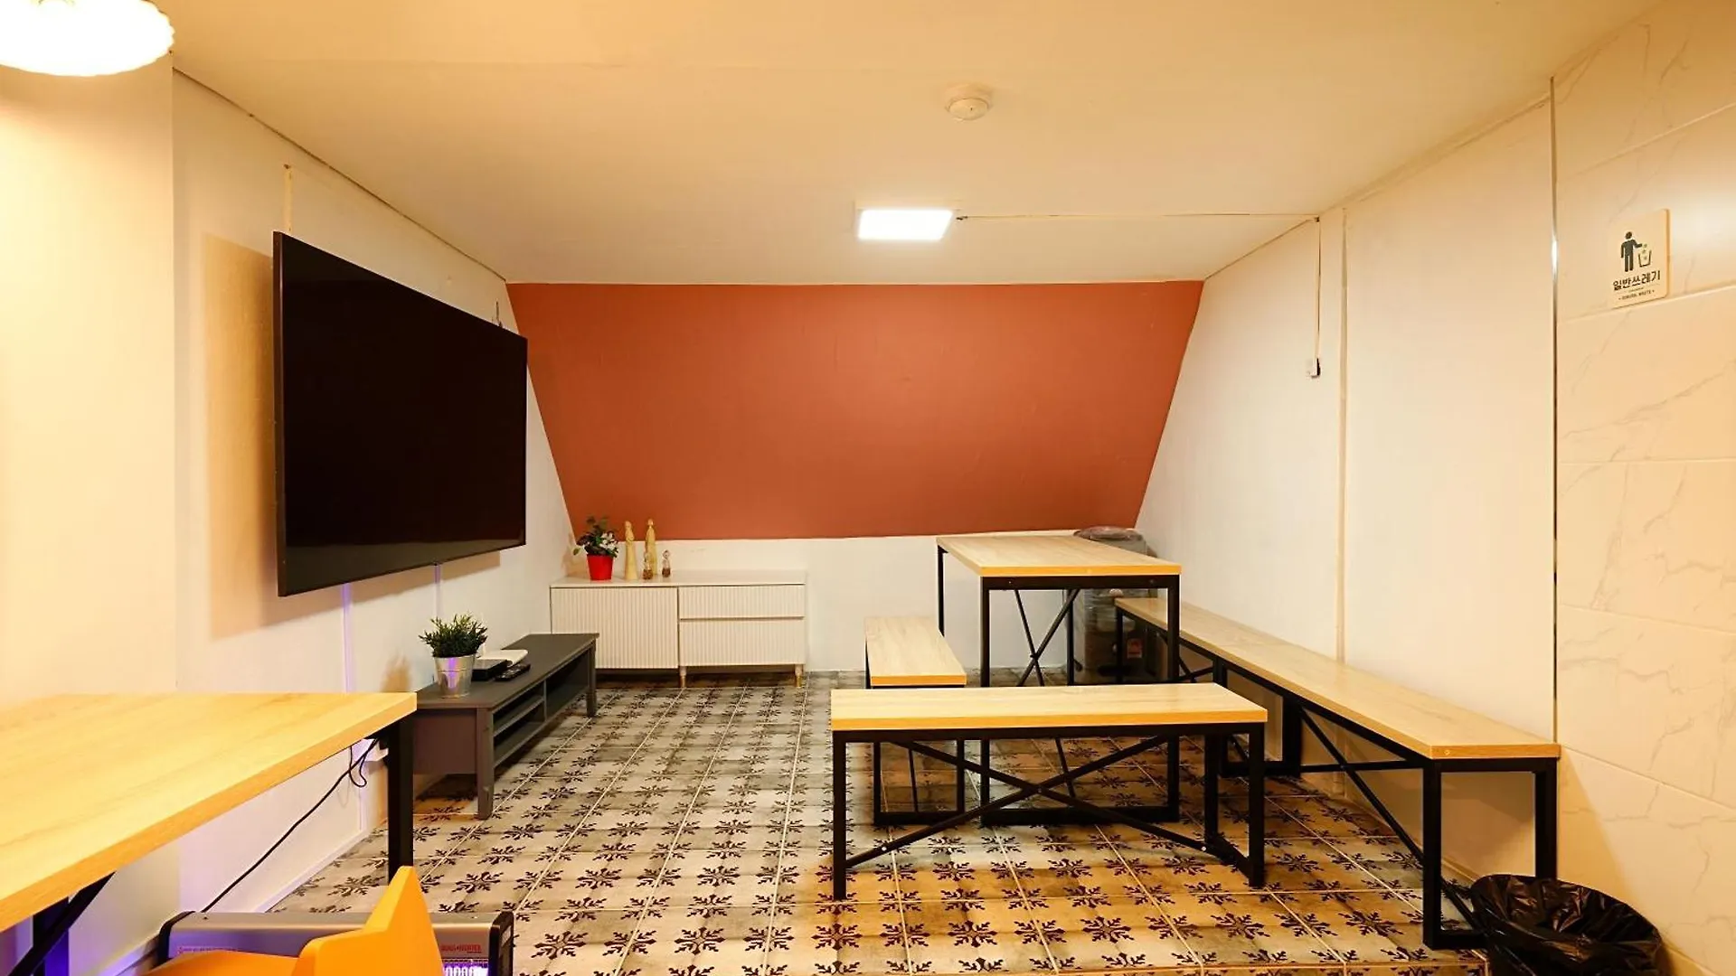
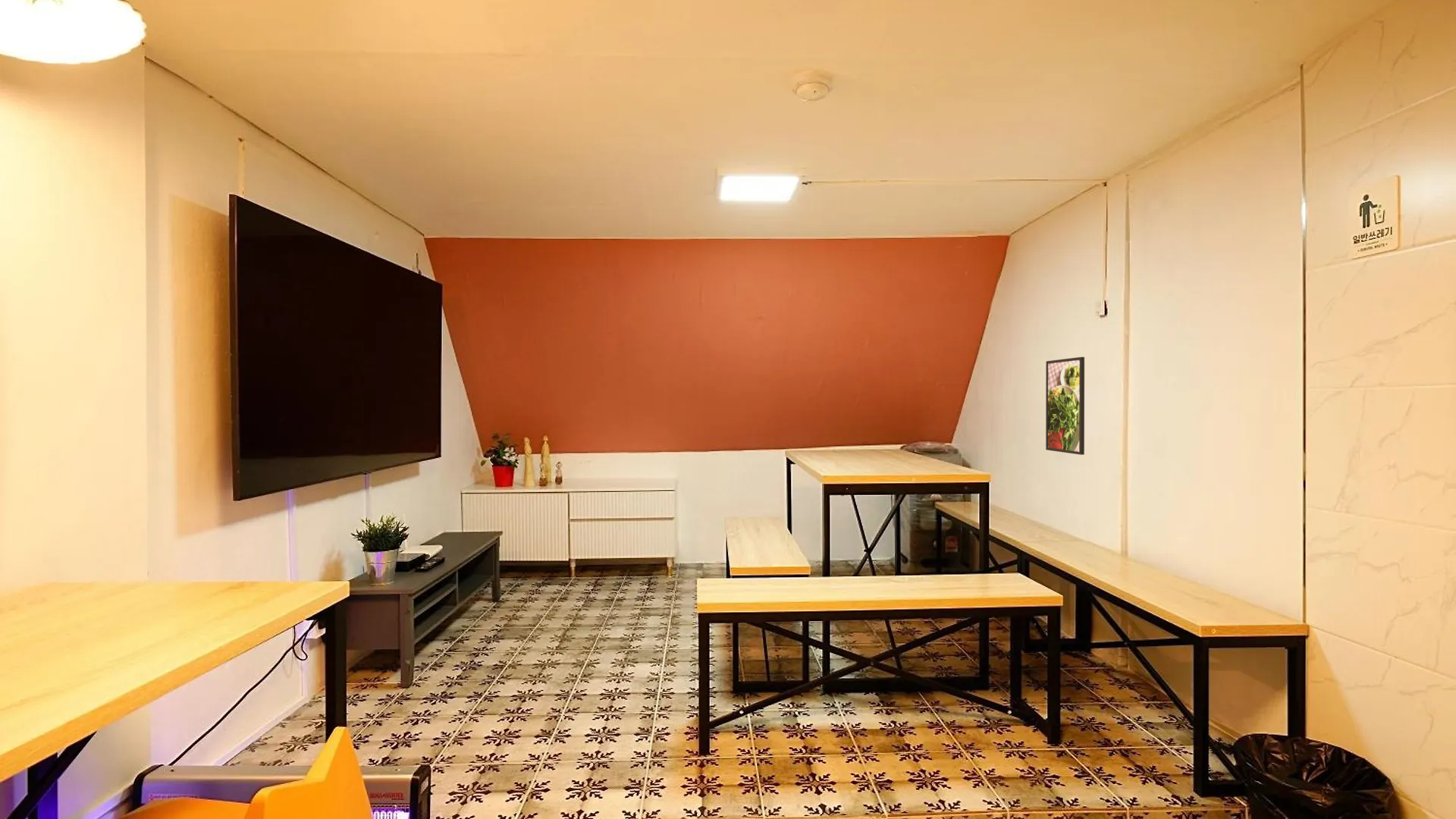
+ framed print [1045,356,1085,456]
